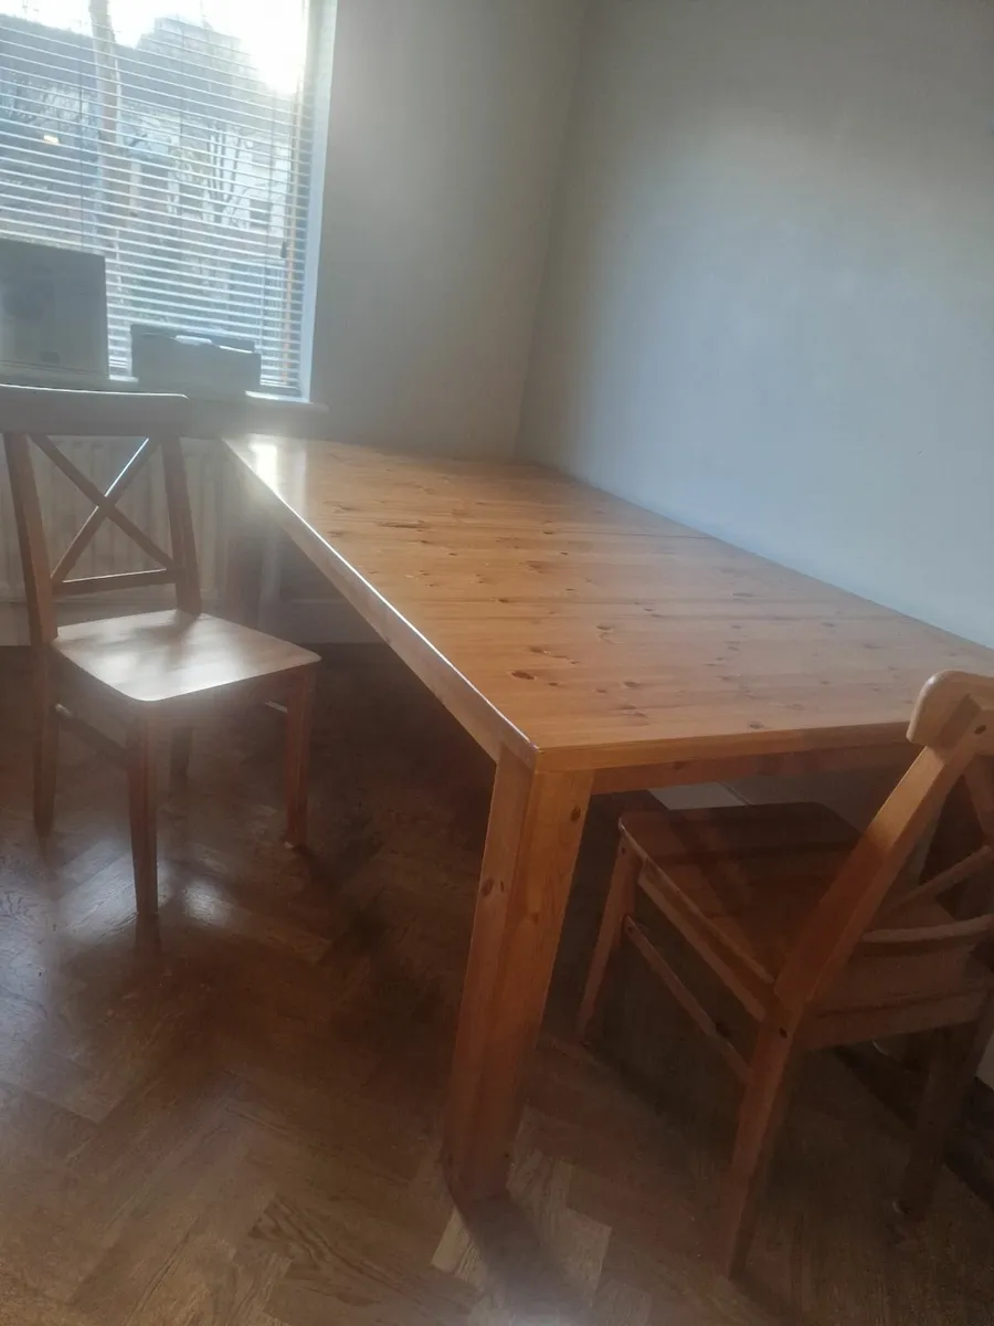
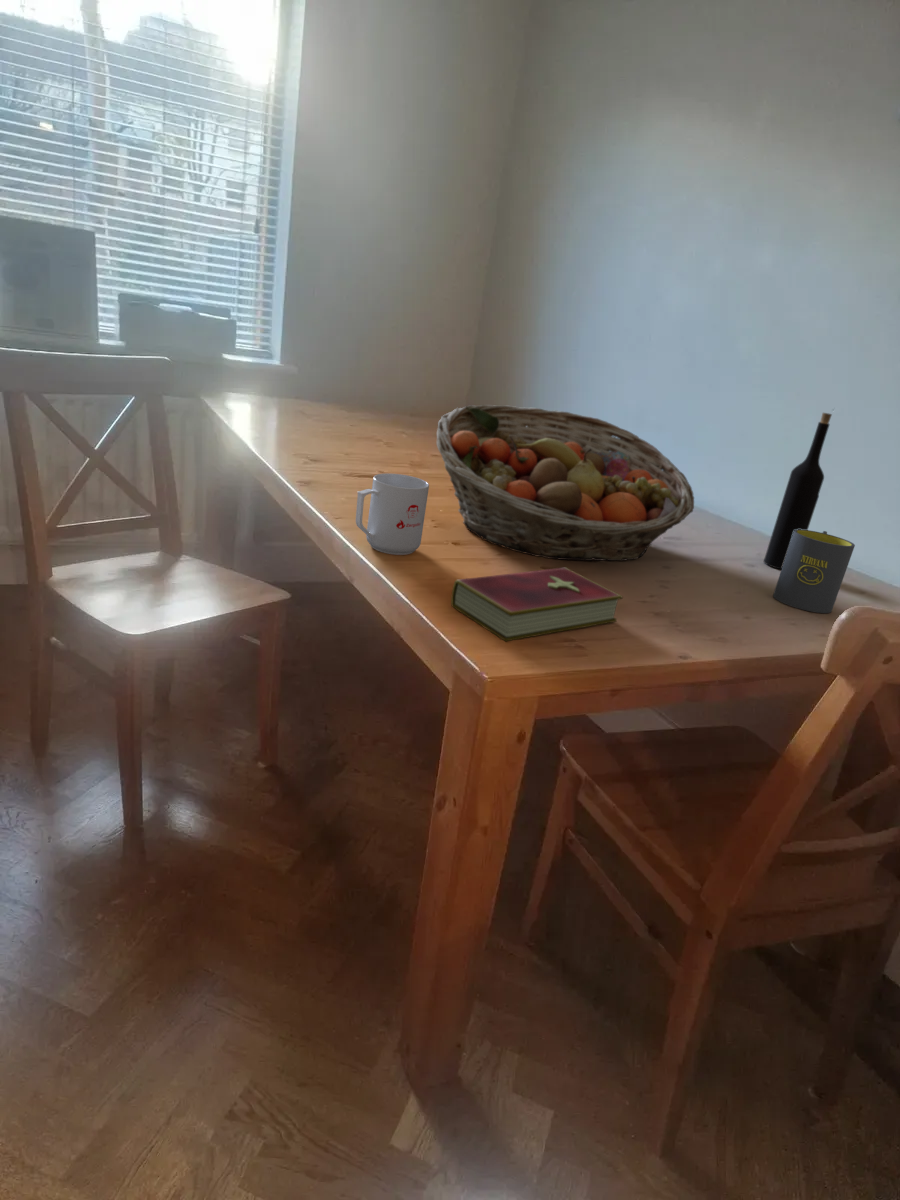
+ fruit basket [436,404,695,562]
+ mug [772,529,856,614]
+ wine bottle [763,412,833,570]
+ mug [355,472,430,556]
+ hardcover book [450,567,624,643]
